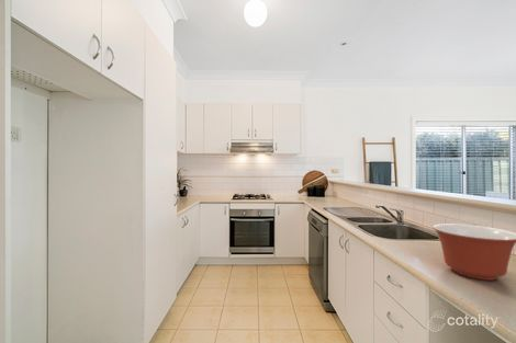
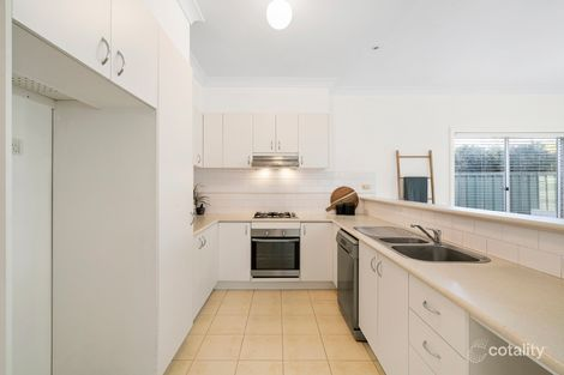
- mixing bowl [431,222,516,282]
